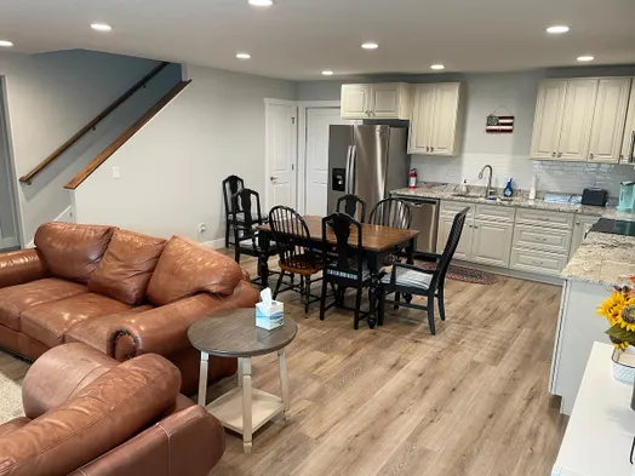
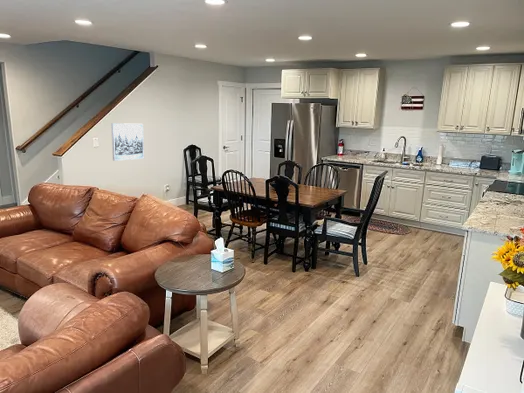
+ wall art [110,122,145,162]
